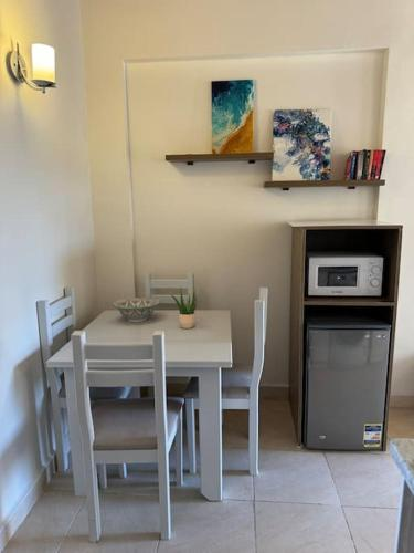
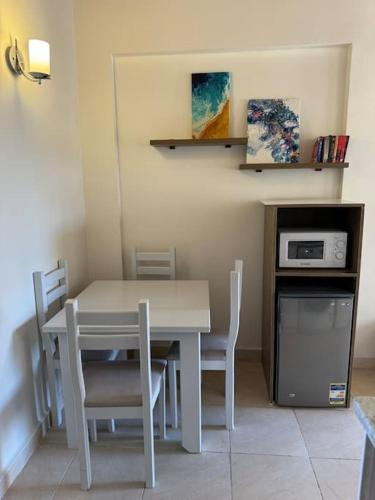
- decorative bowl [112,296,161,323]
- potted plant [167,285,200,330]
